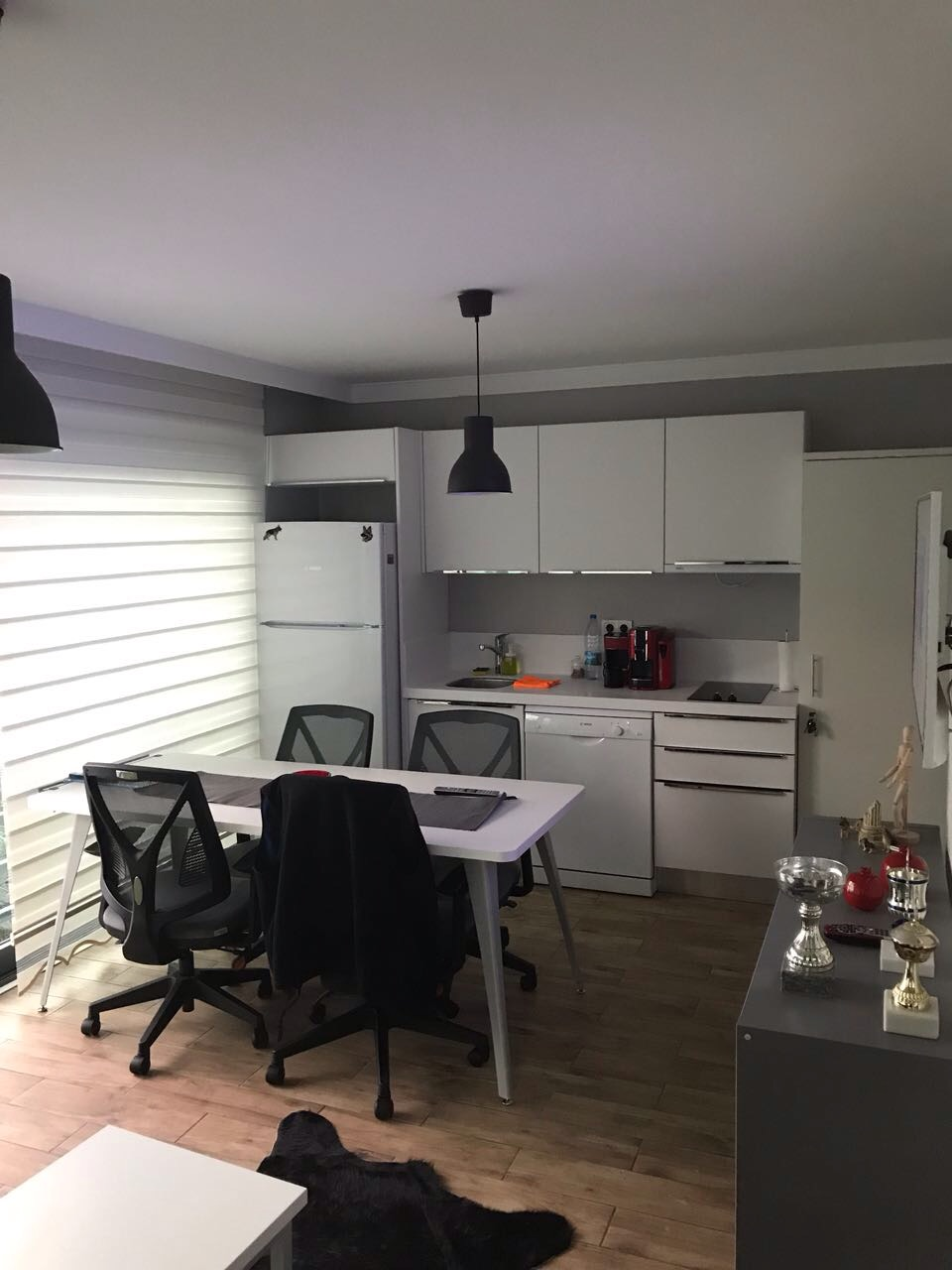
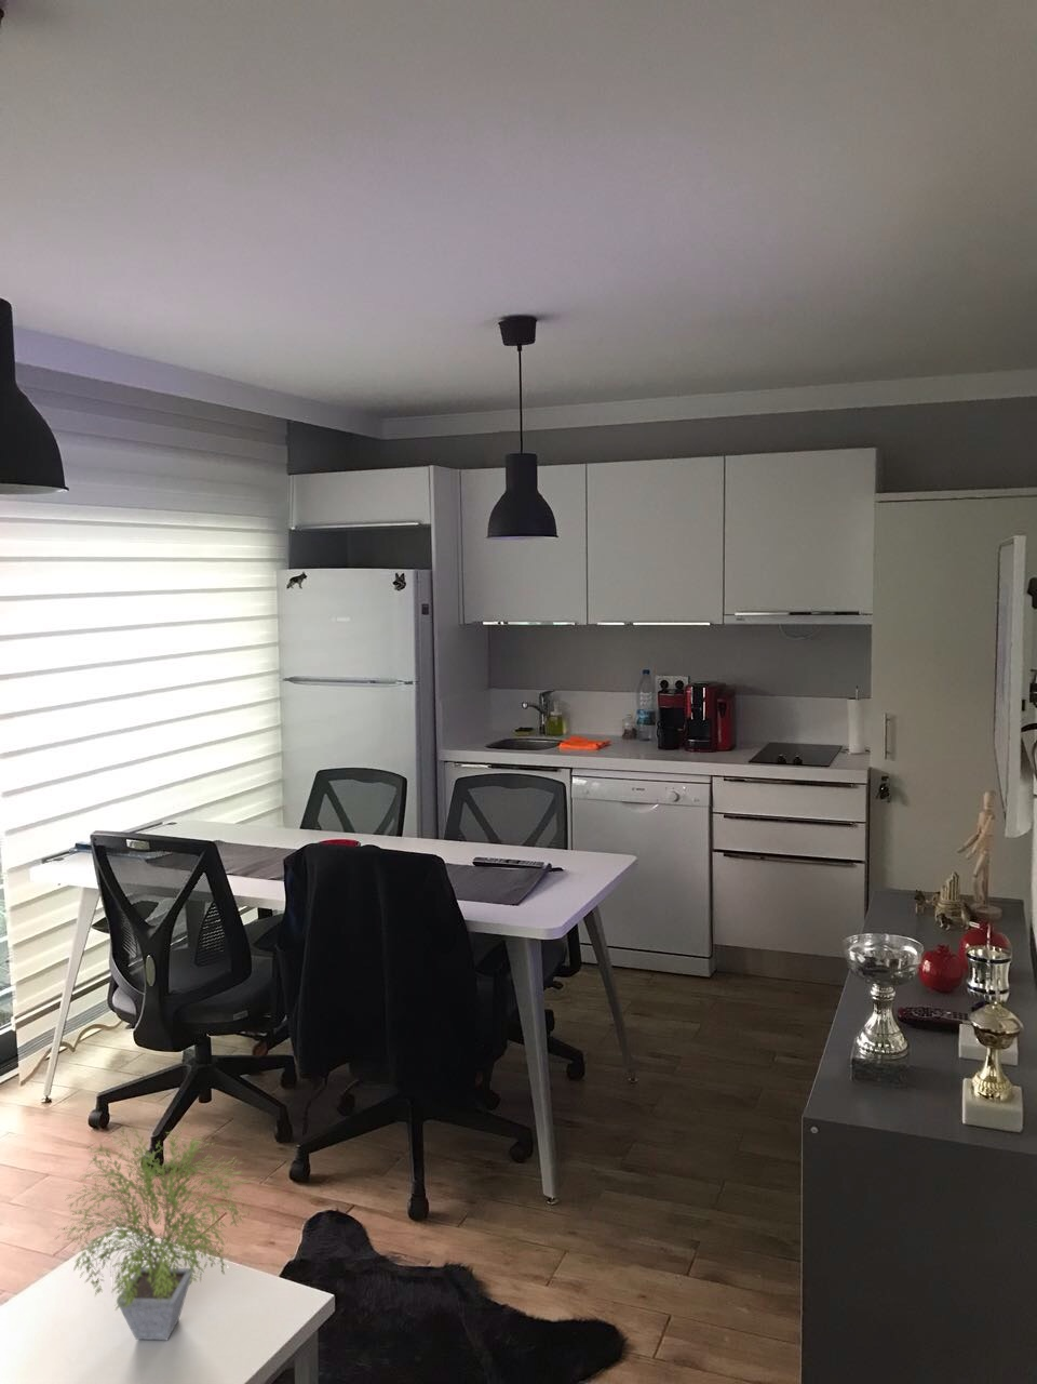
+ potted plant [53,1122,257,1340]
